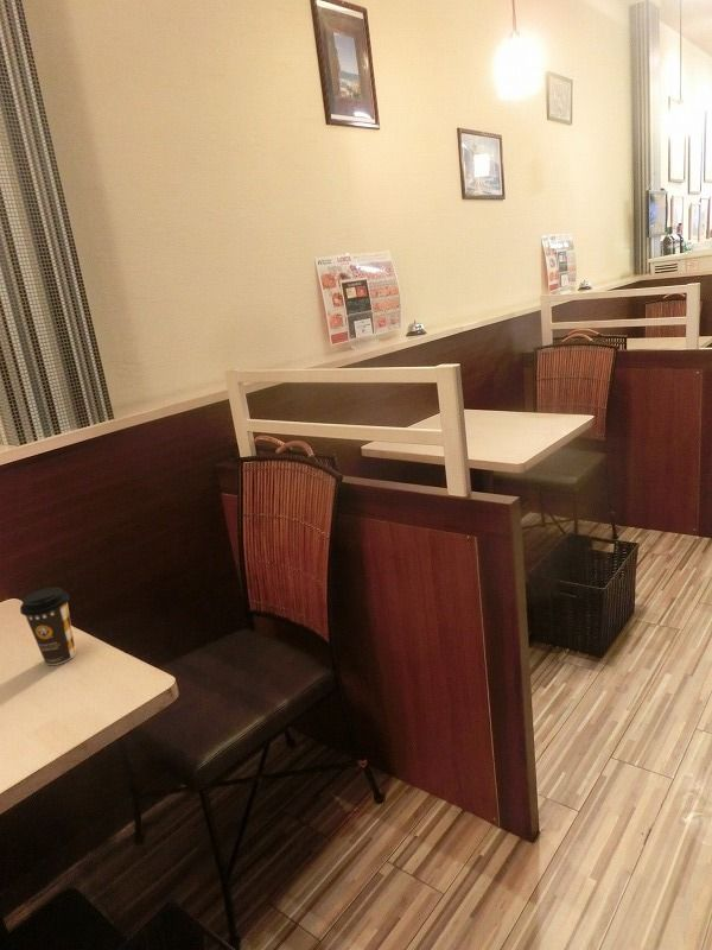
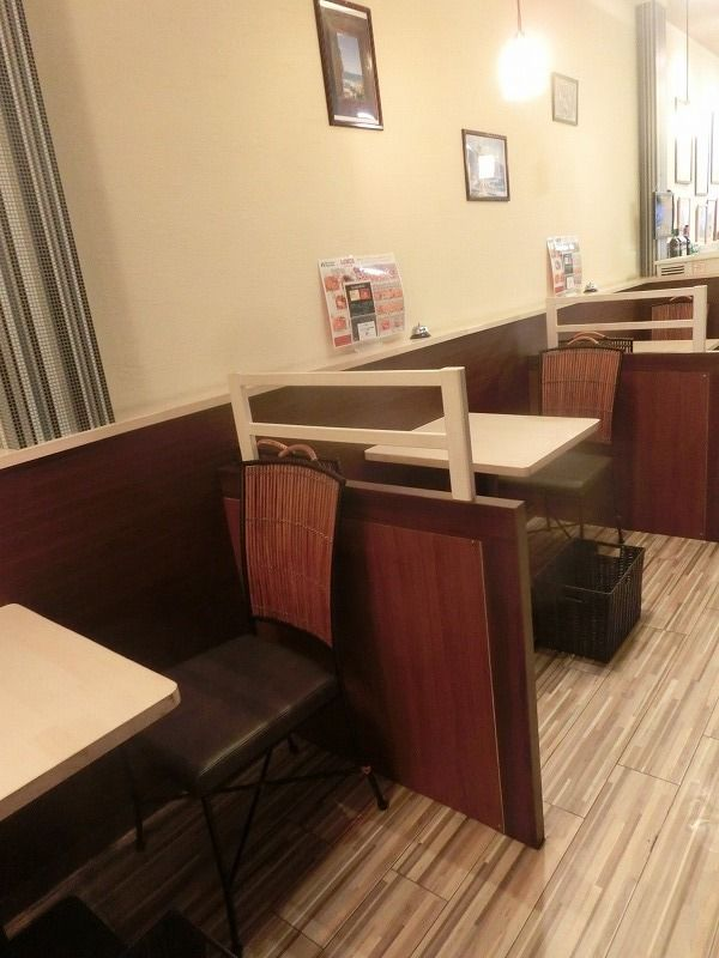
- coffee cup [19,585,77,666]
